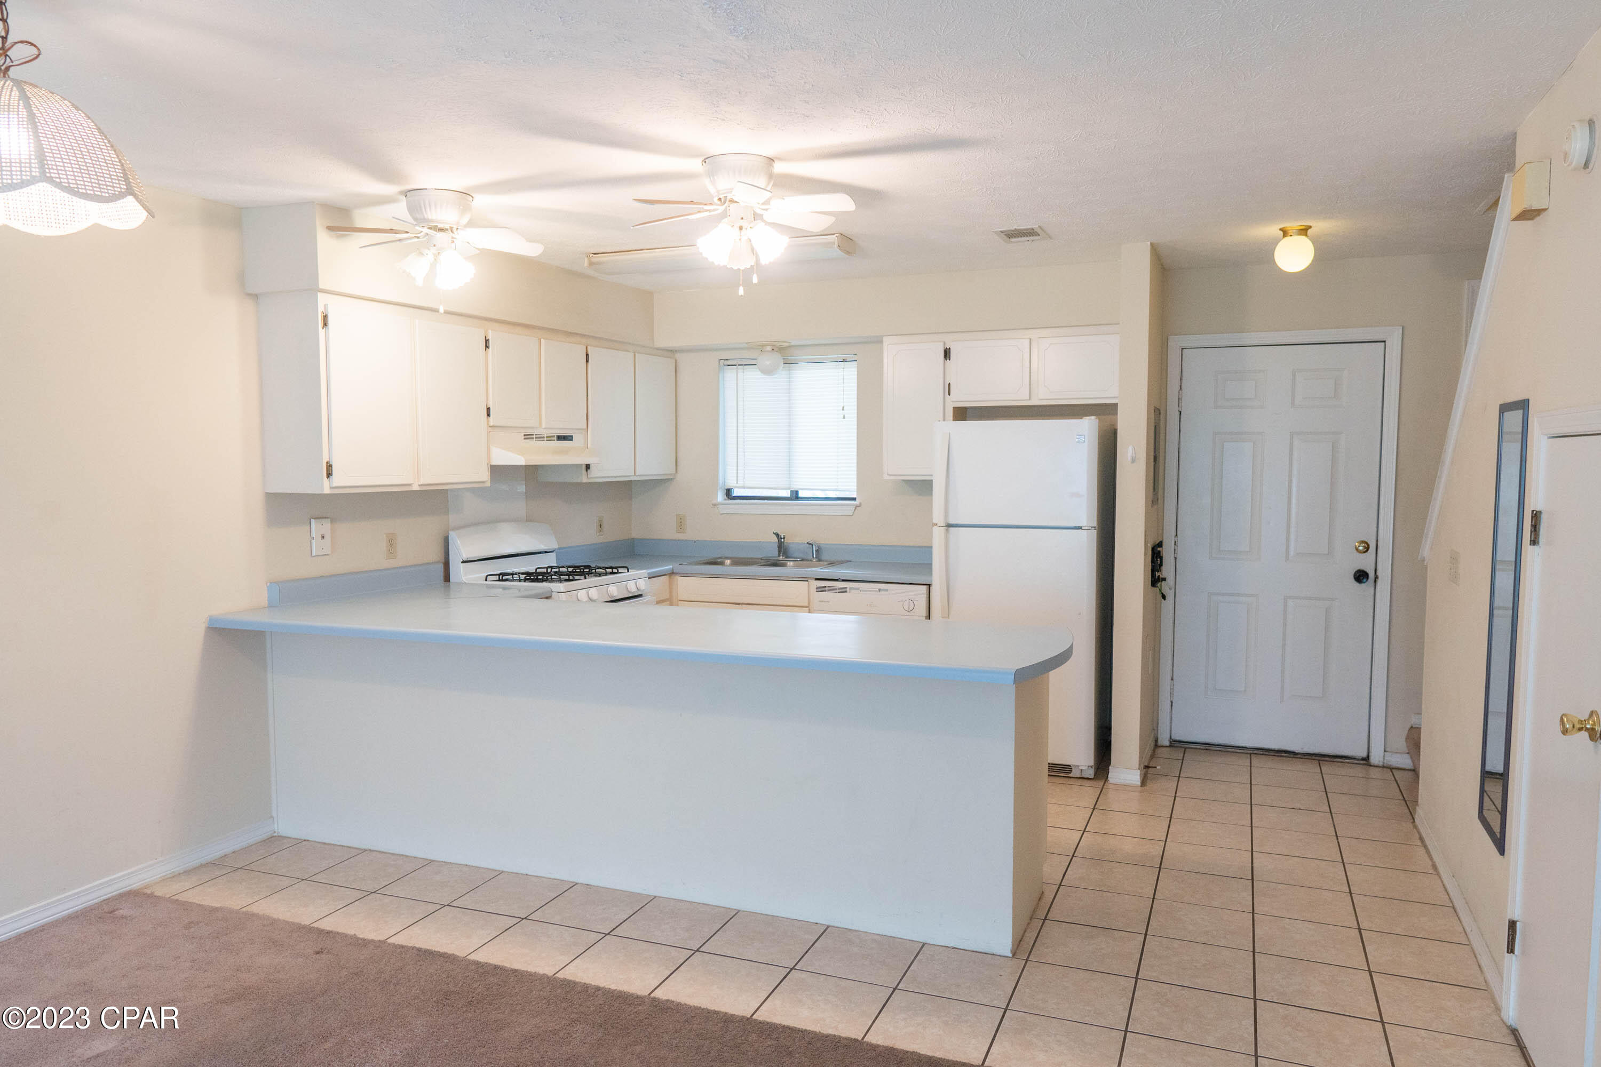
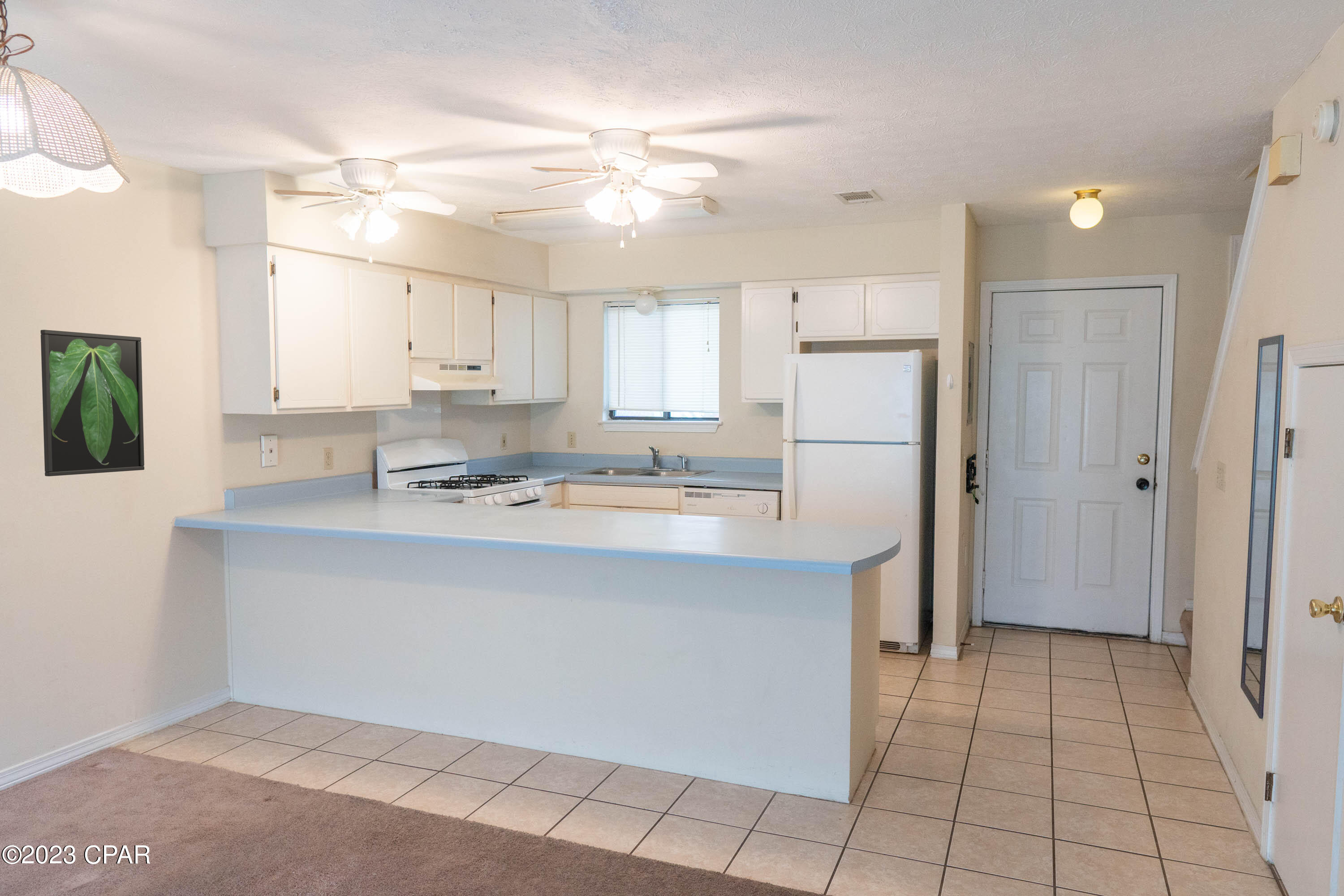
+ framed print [40,329,145,477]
